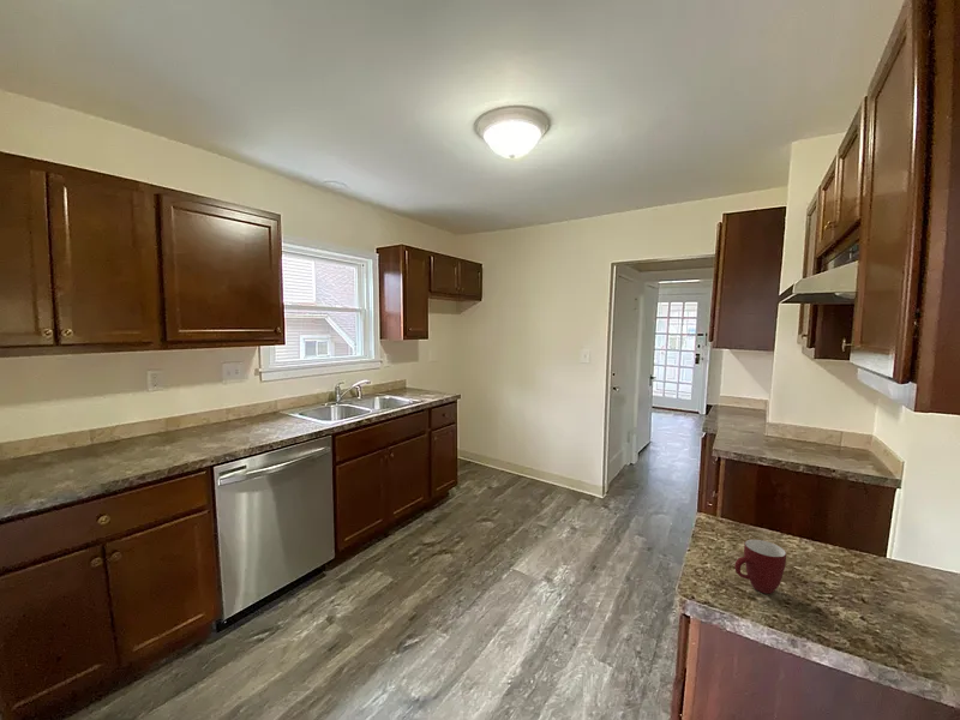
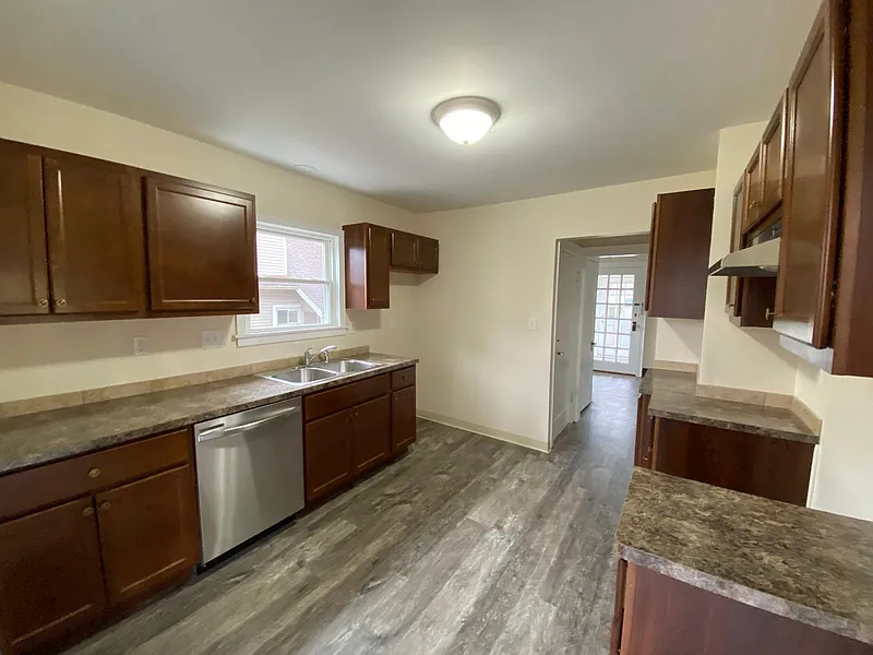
- mug [733,539,787,595]
